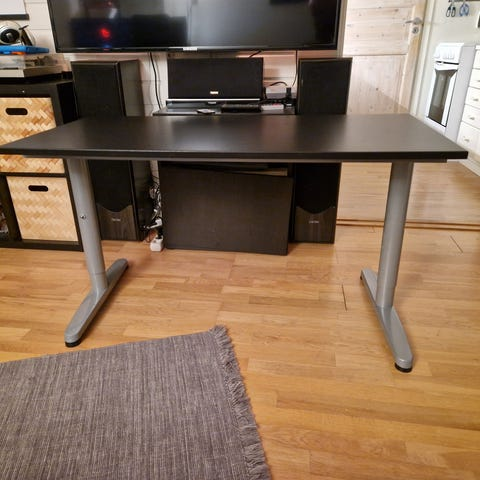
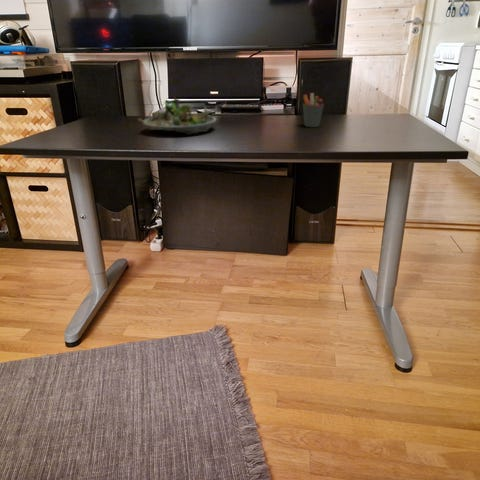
+ pen holder [302,92,325,128]
+ succulent planter [137,95,218,136]
